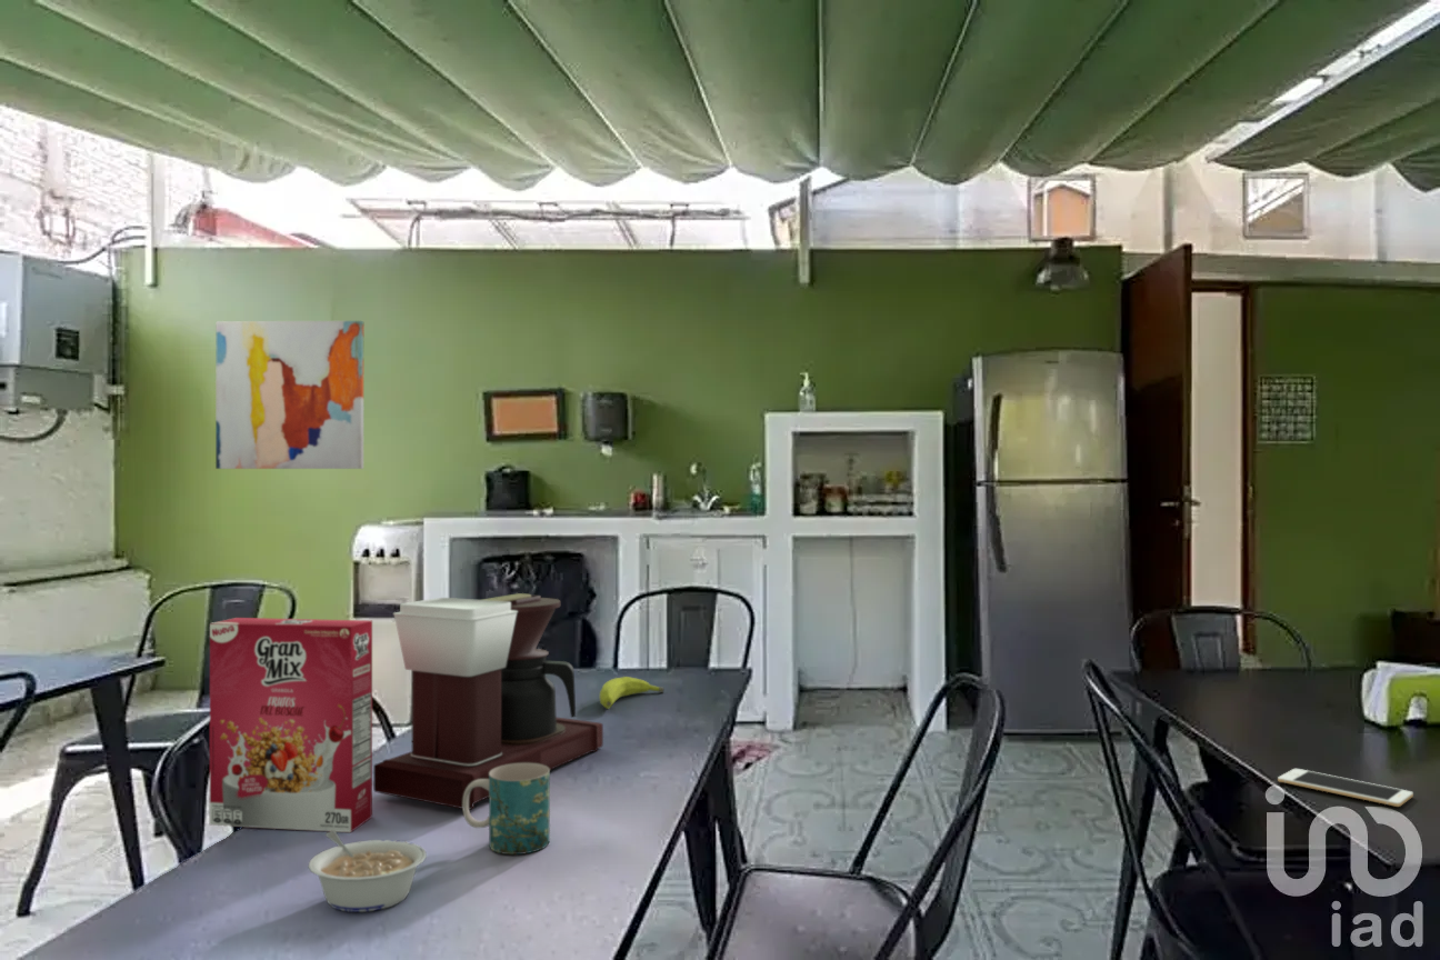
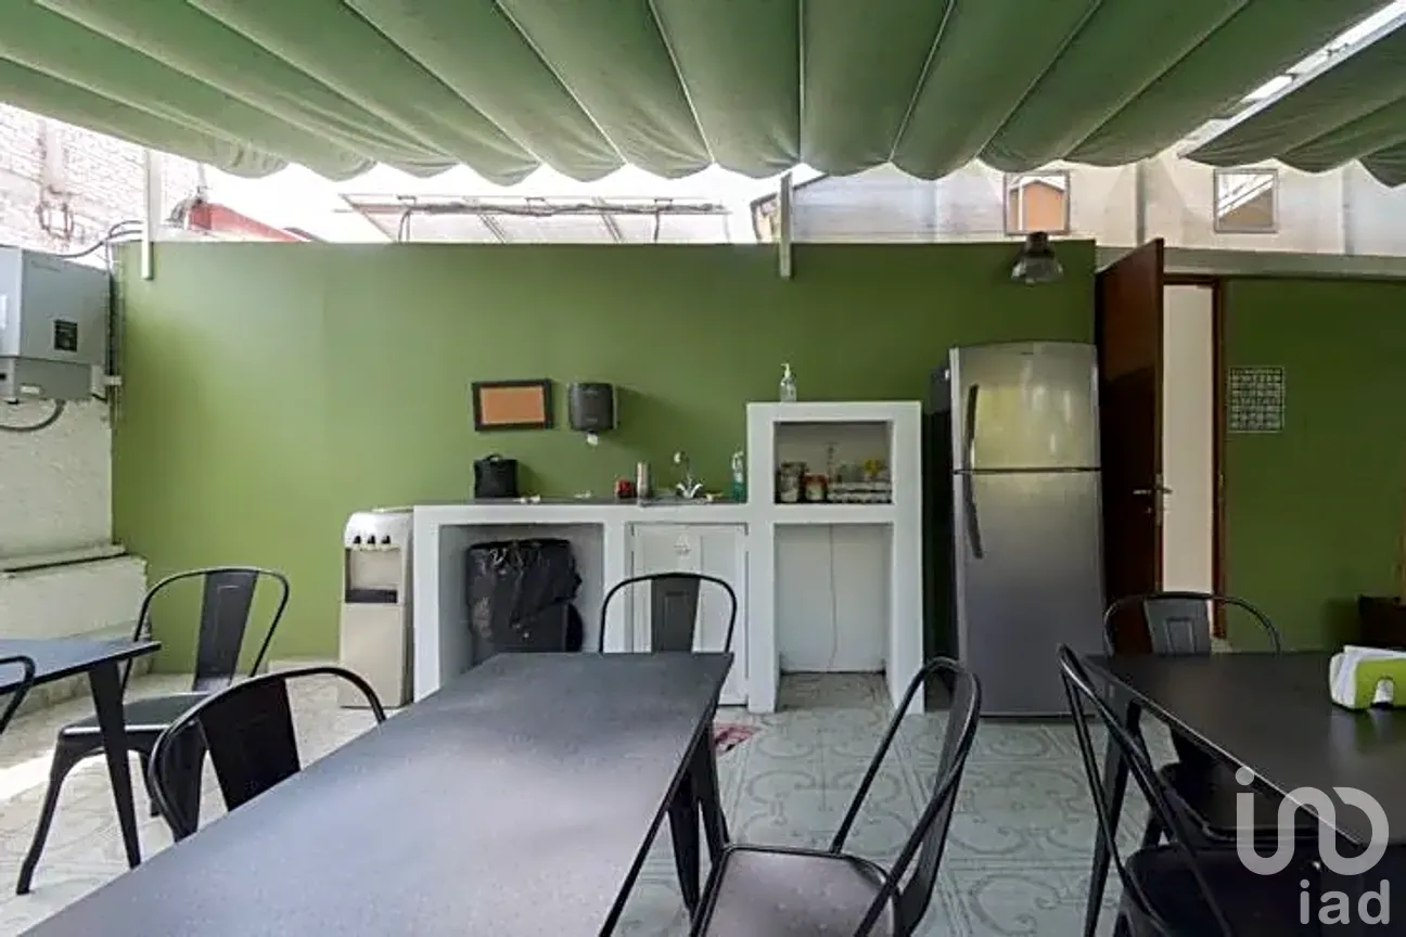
- wall art [214,320,364,470]
- cell phone [1277,768,1414,808]
- fruit [599,676,664,710]
- legume [308,831,428,913]
- mug [462,763,551,856]
- coffee maker [372,592,604,810]
- cereal box [209,617,373,833]
